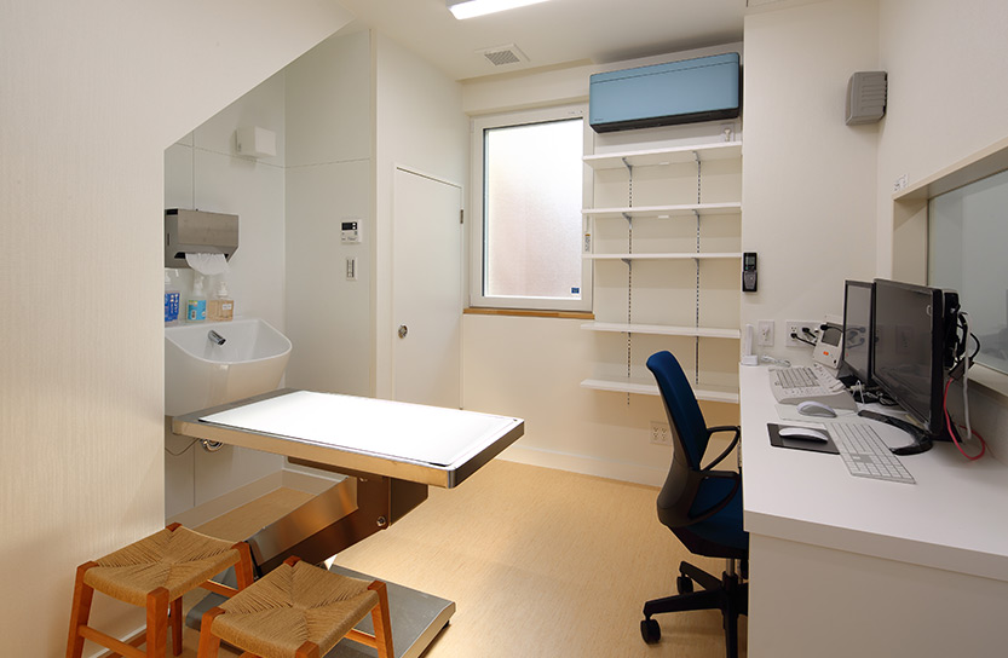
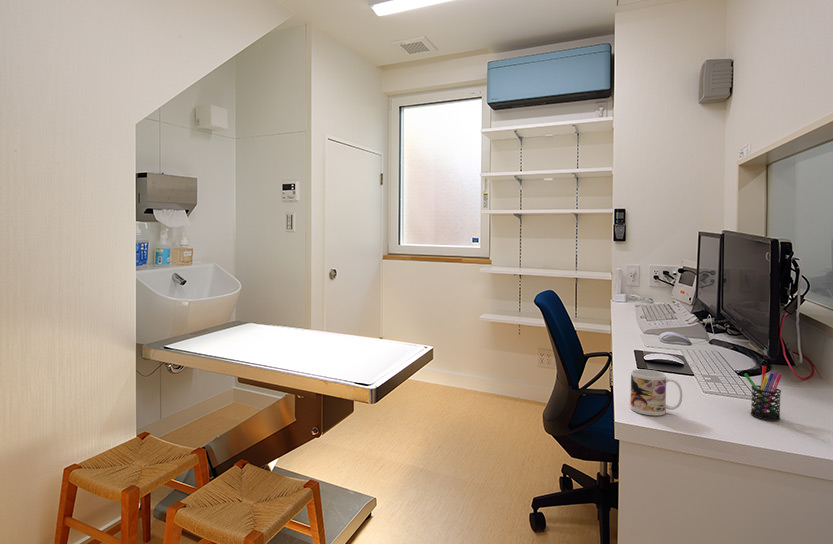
+ pen holder [743,365,783,421]
+ mug [629,368,683,416]
